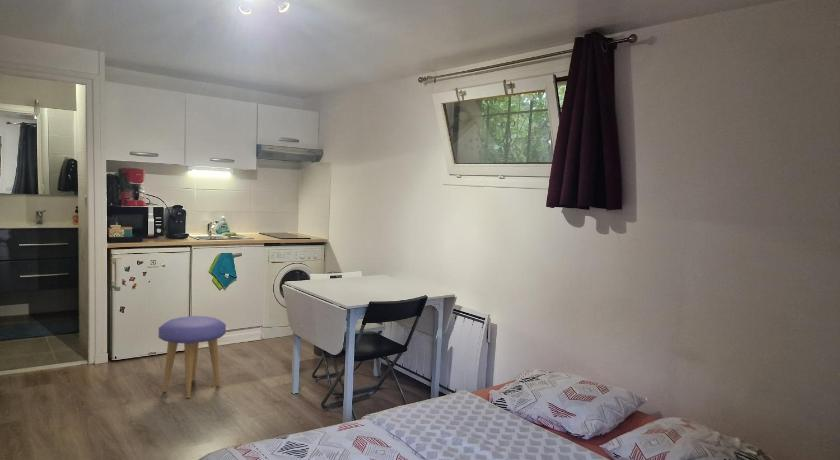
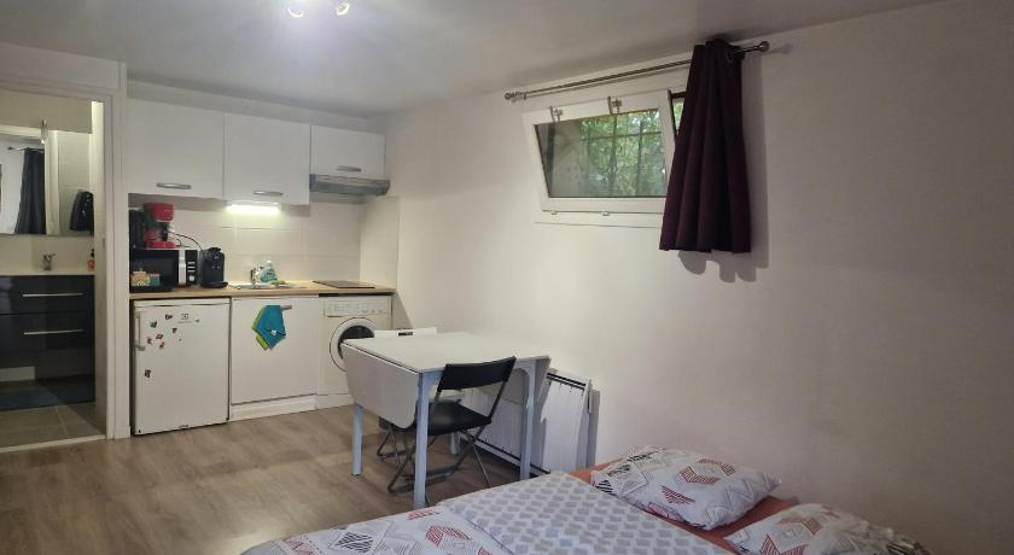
- stool [158,315,227,399]
